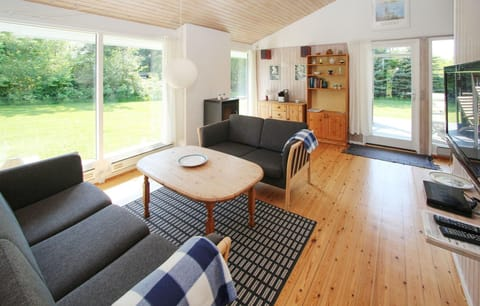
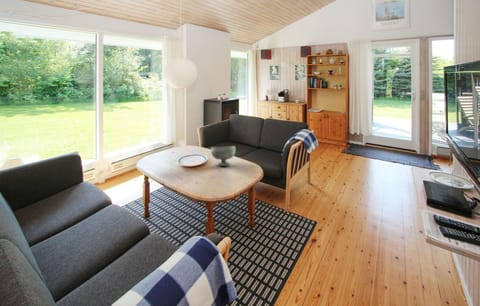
+ decorative bowl [210,145,236,167]
